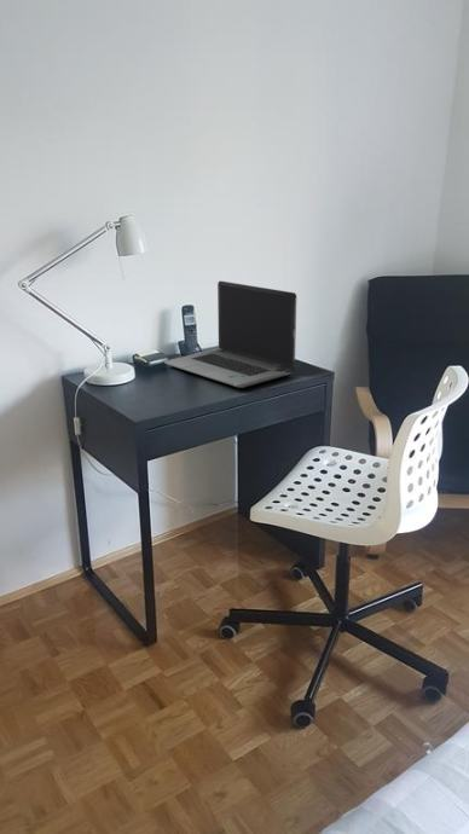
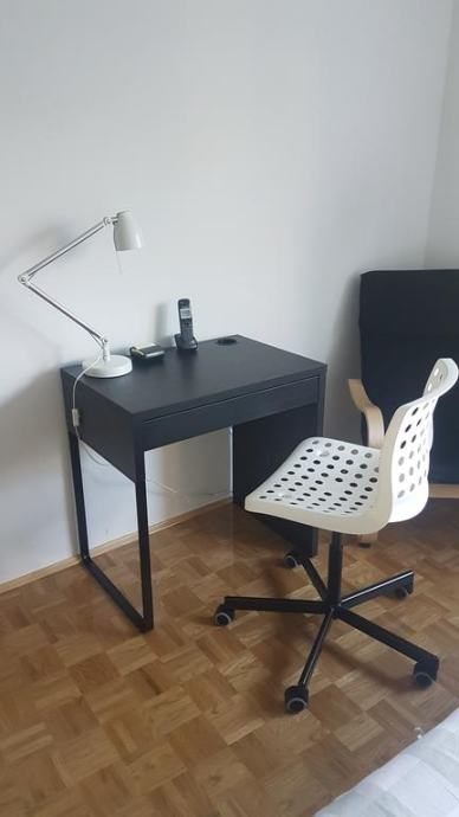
- laptop computer [163,280,297,389]
